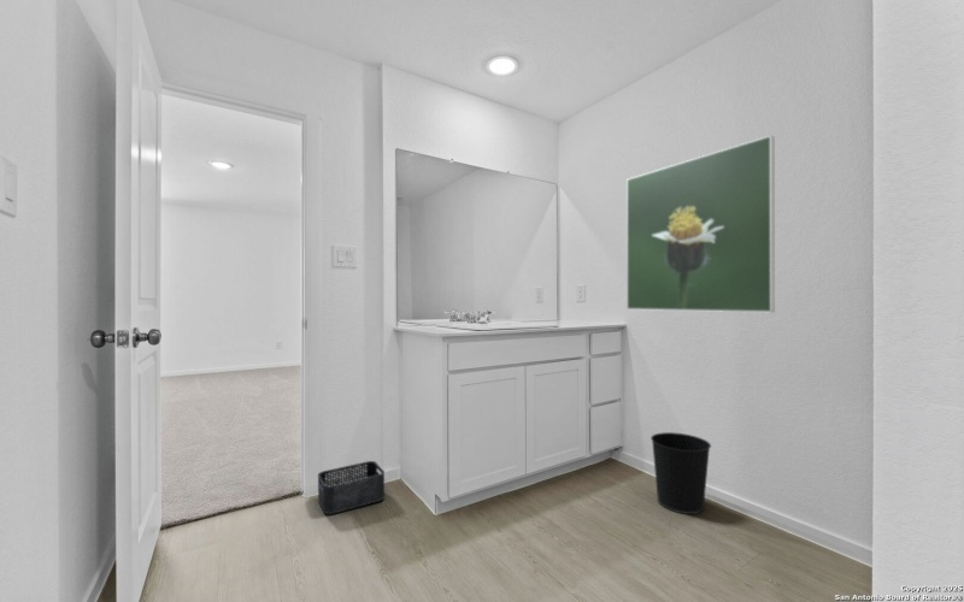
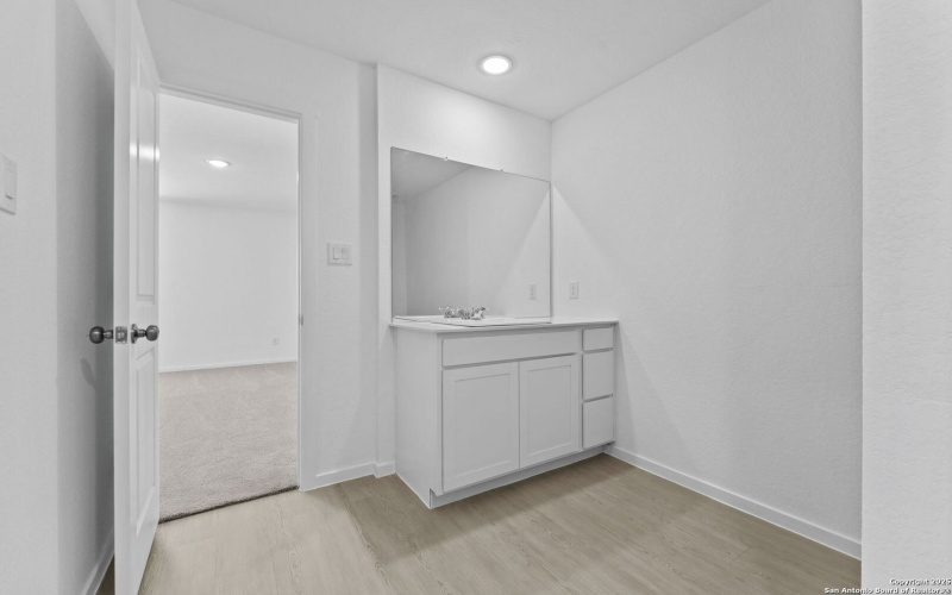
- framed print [625,135,776,313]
- storage bin [317,460,386,515]
- wastebasket [649,431,712,515]
